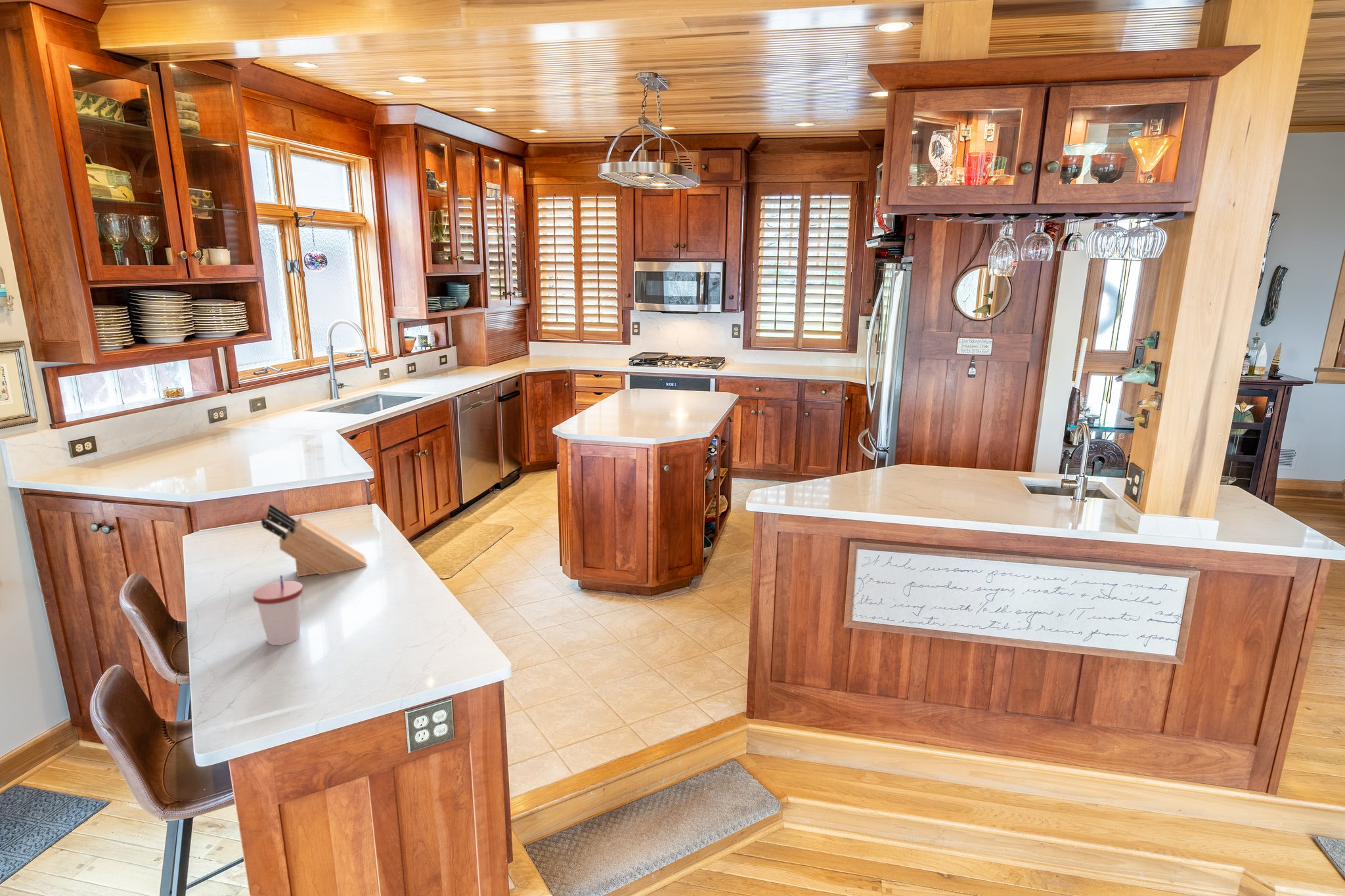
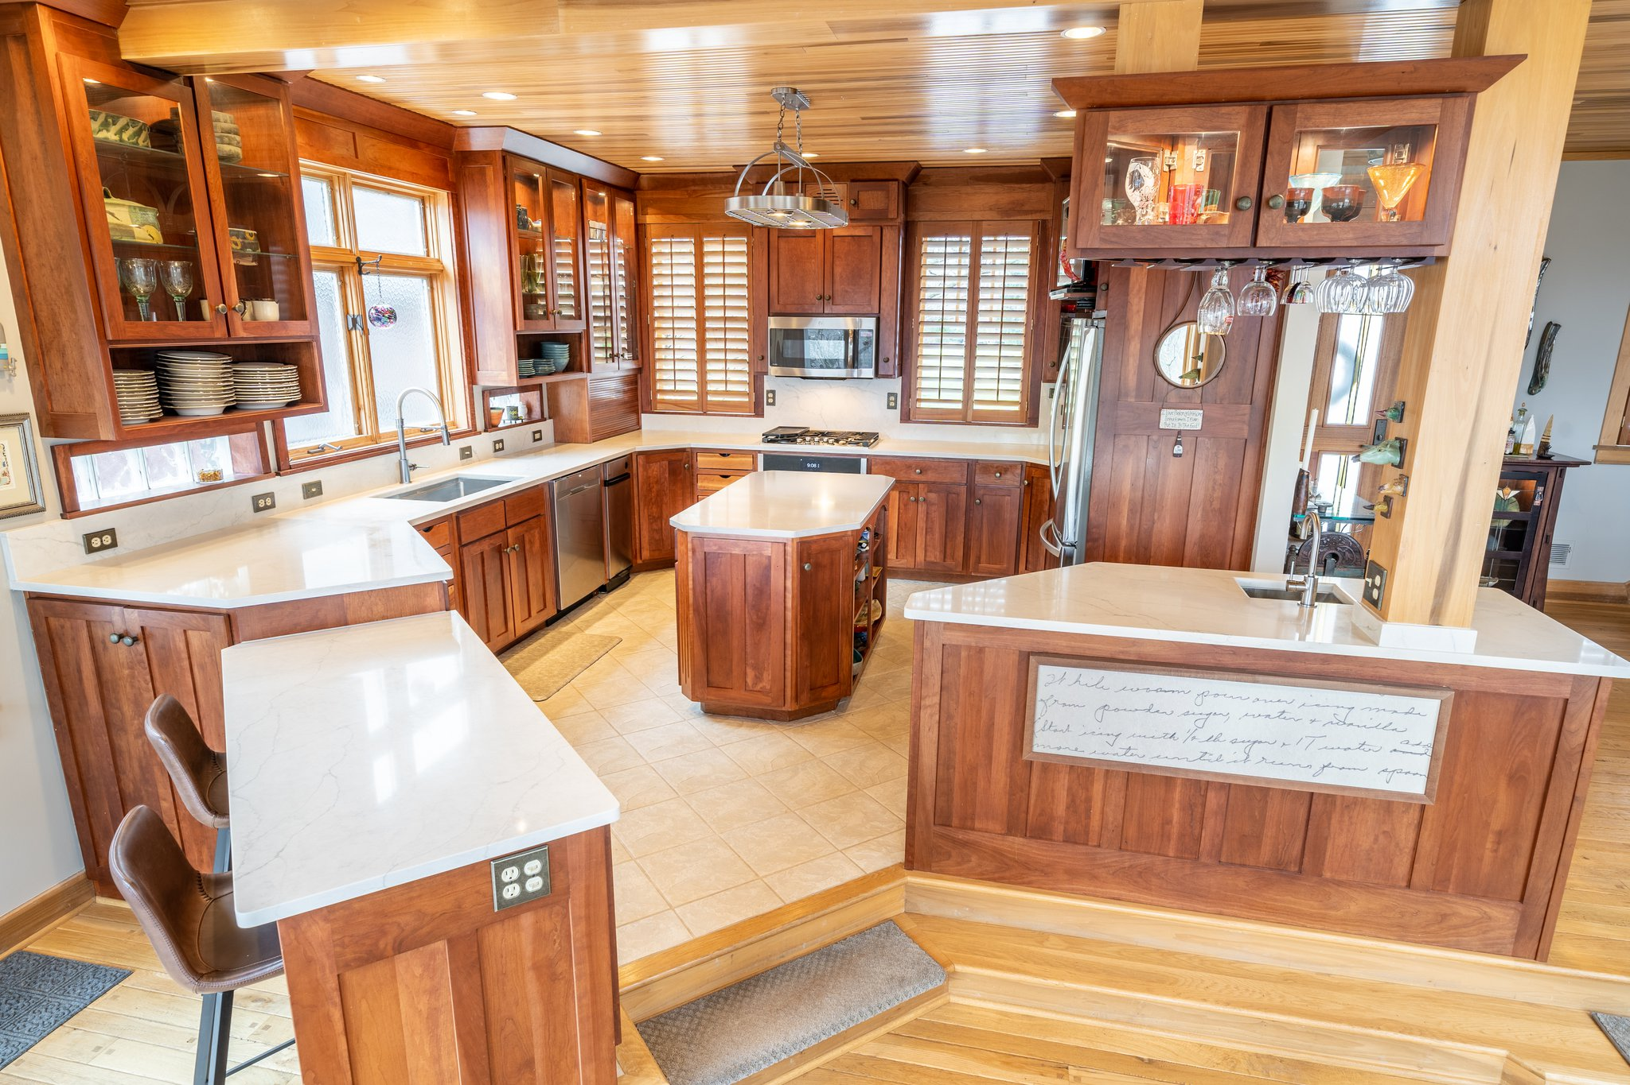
- knife block [261,503,368,578]
- cup [252,574,303,646]
